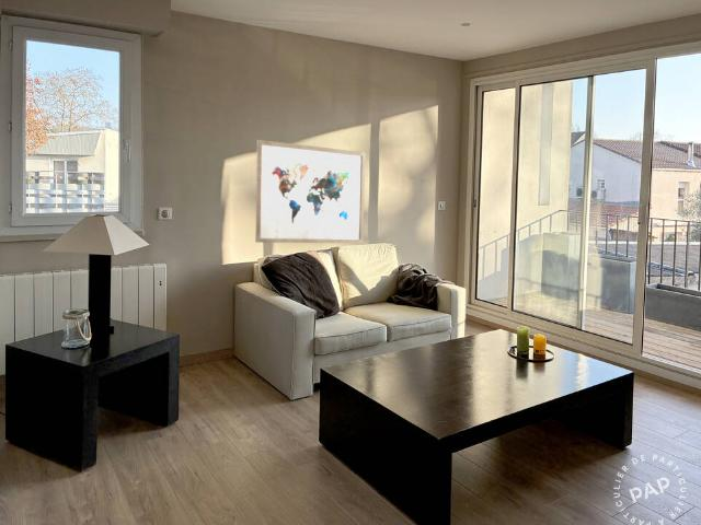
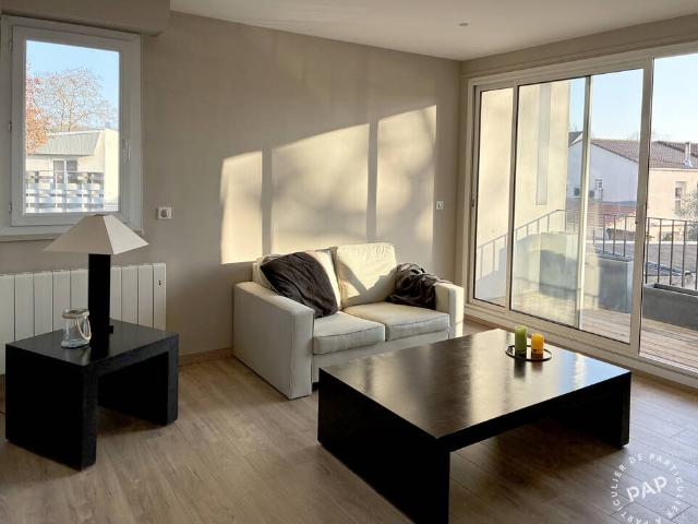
- wall art [254,139,366,244]
